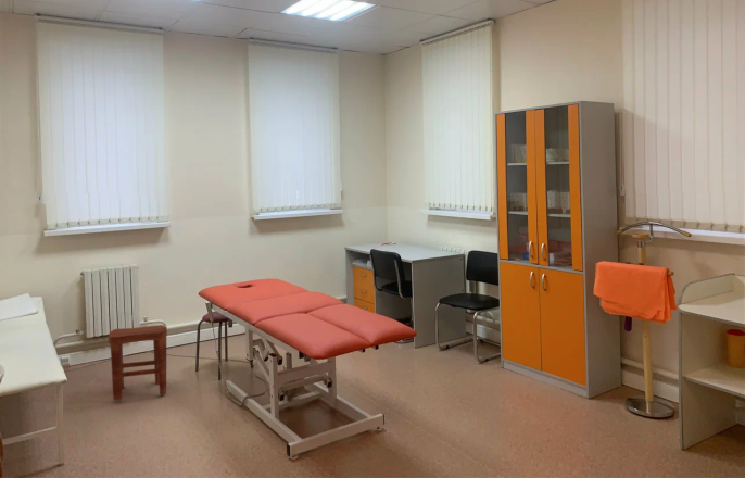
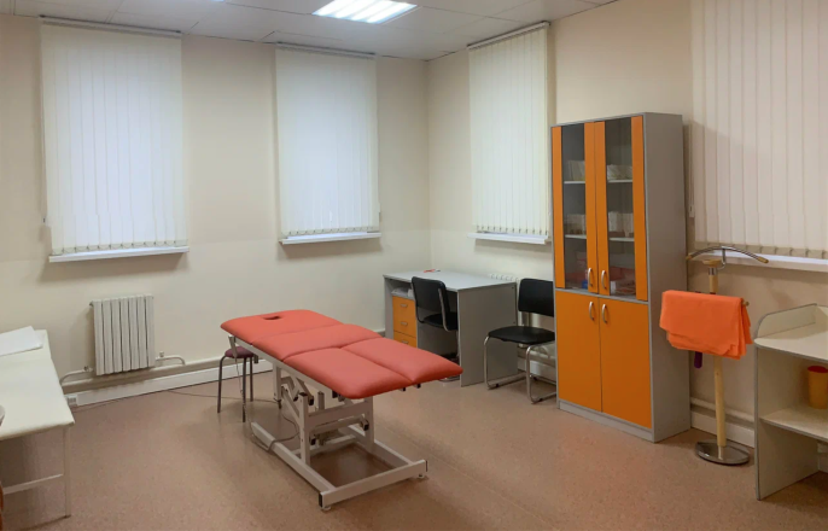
- stool [108,324,168,401]
